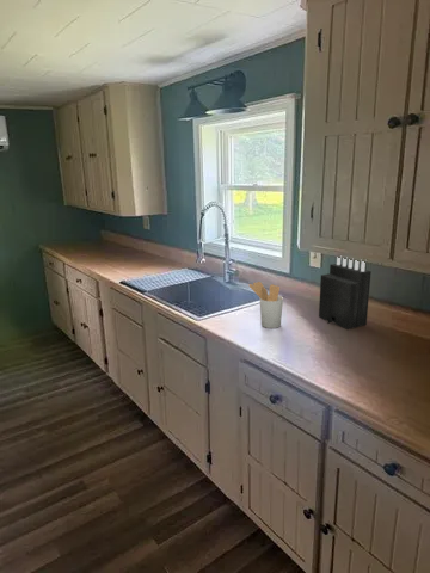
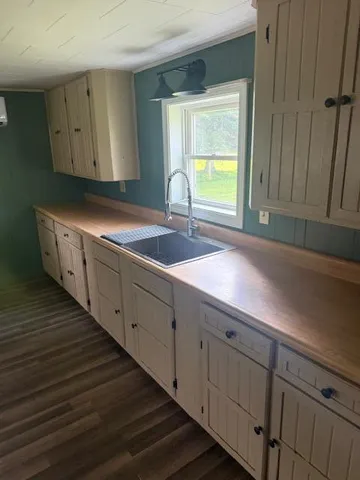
- knife block [318,255,373,331]
- utensil holder [247,281,284,329]
